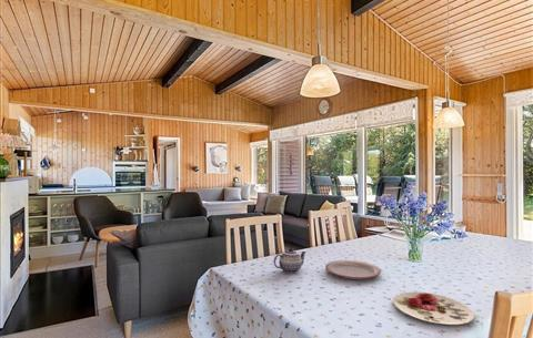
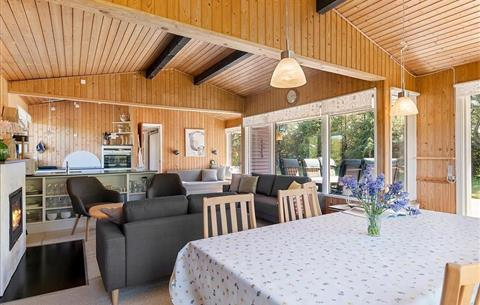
- teapot [272,247,306,274]
- plate [392,291,475,326]
- plate [324,259,382,280]
